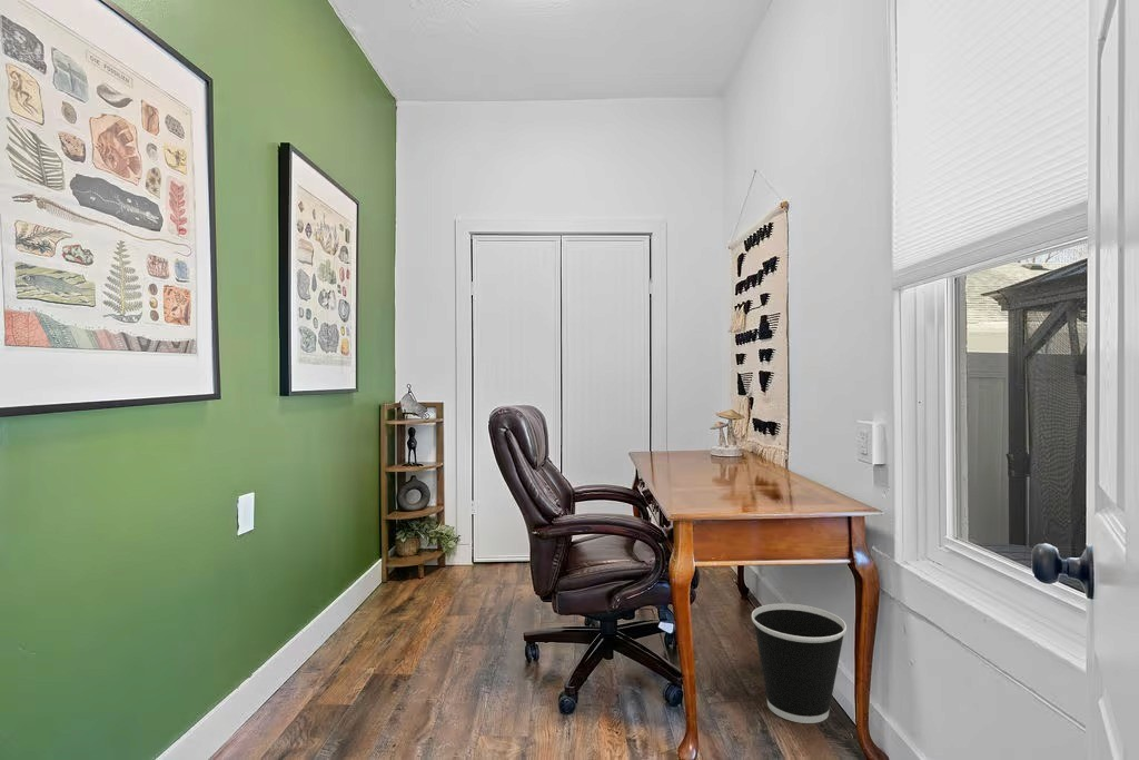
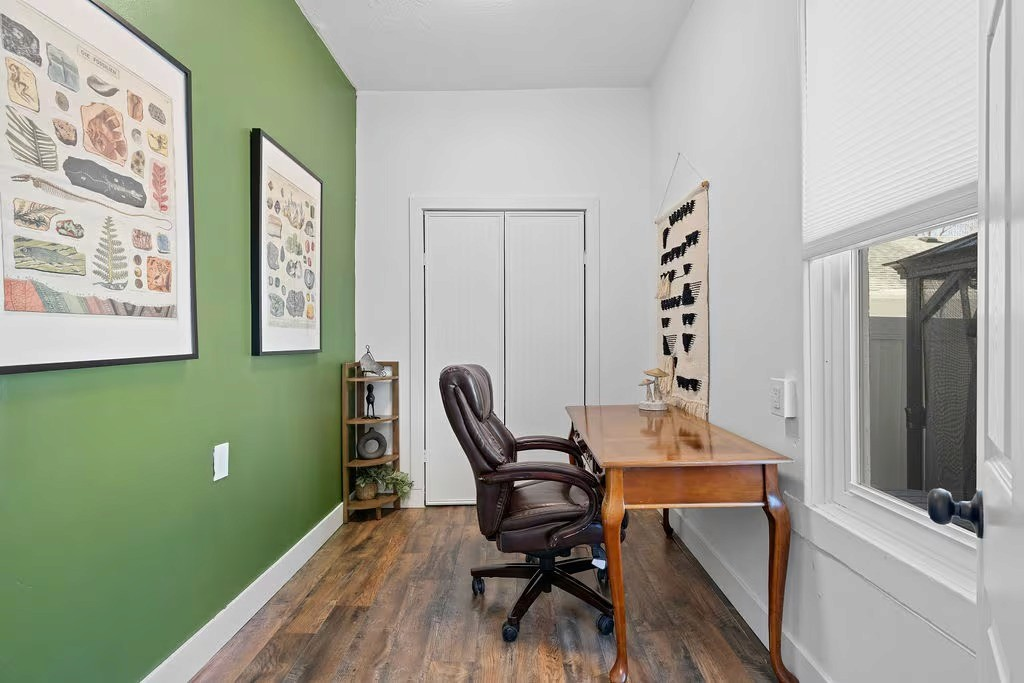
- wastebasket [751,603,848,724]
